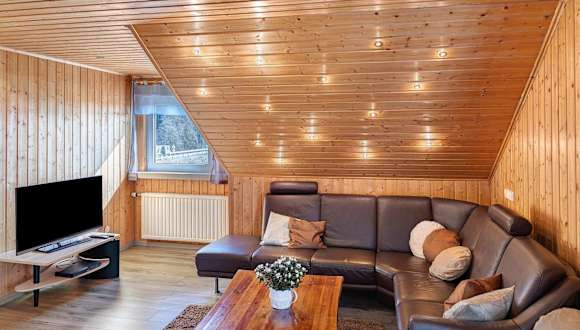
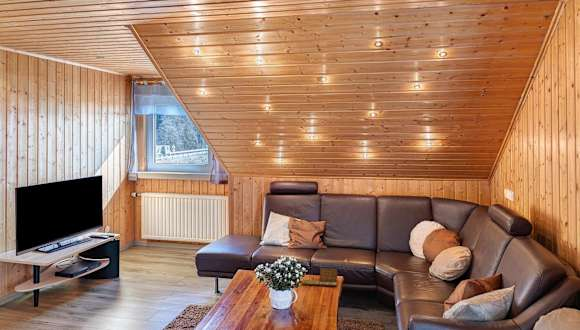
+ board game [300,267,338,287]
